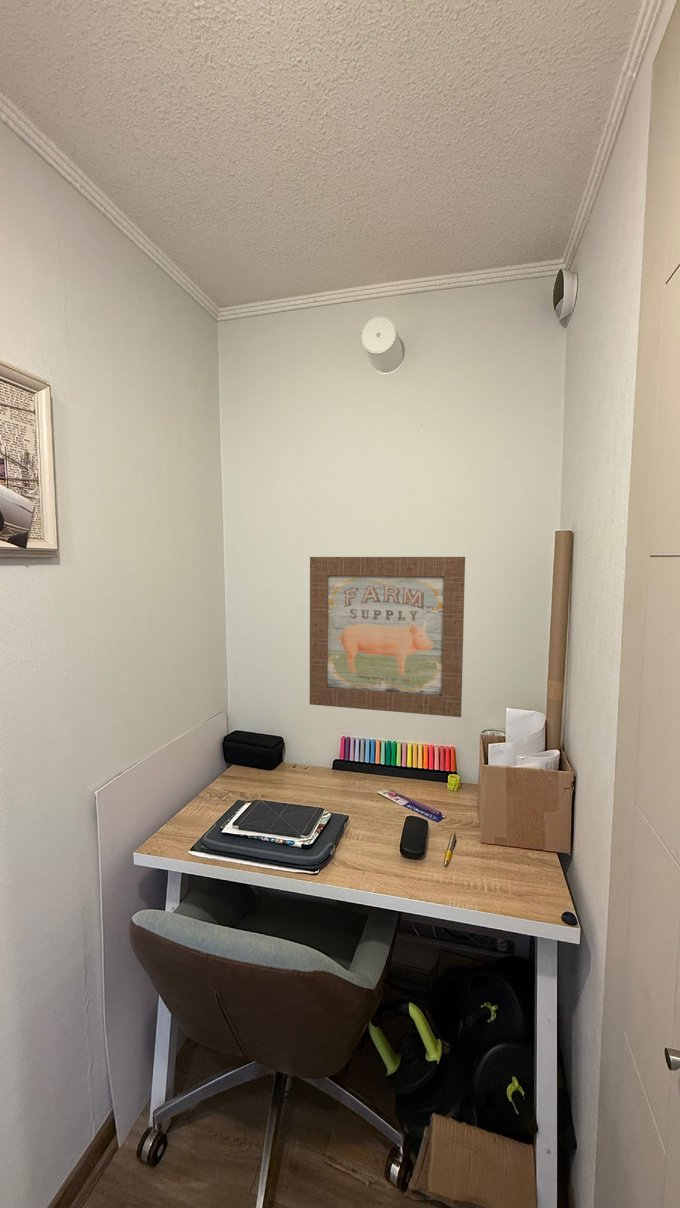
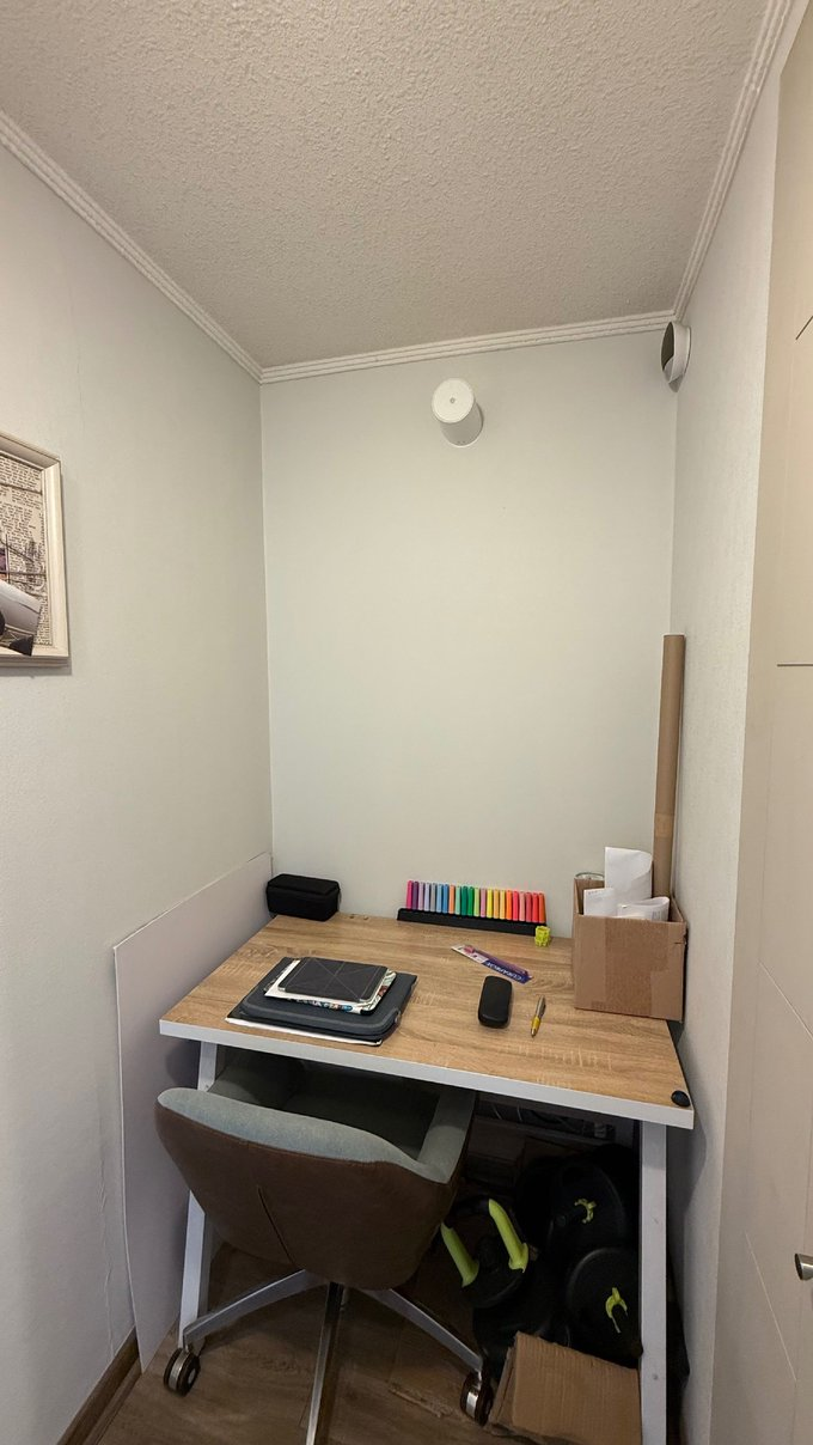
- wall art [309,556,466,718]
